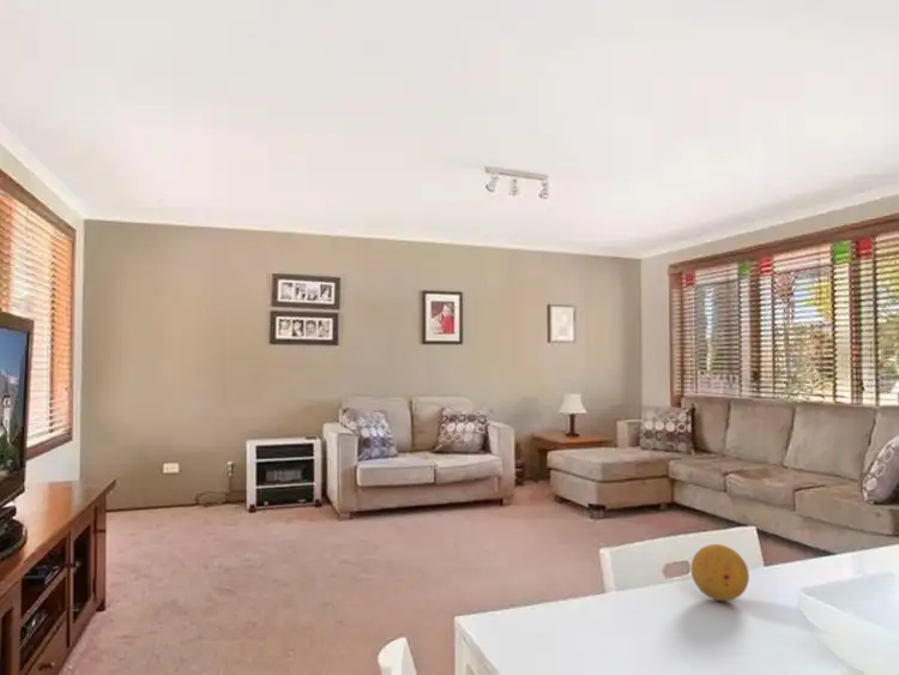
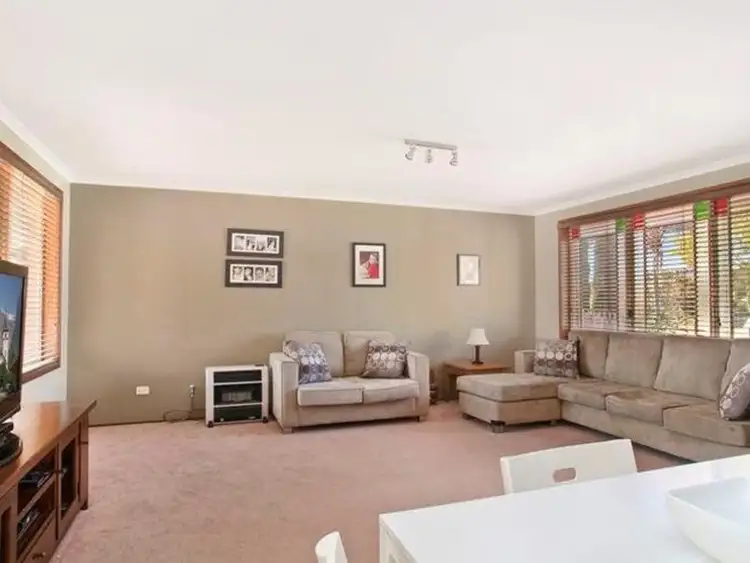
- fruit [689,543,750,602]
